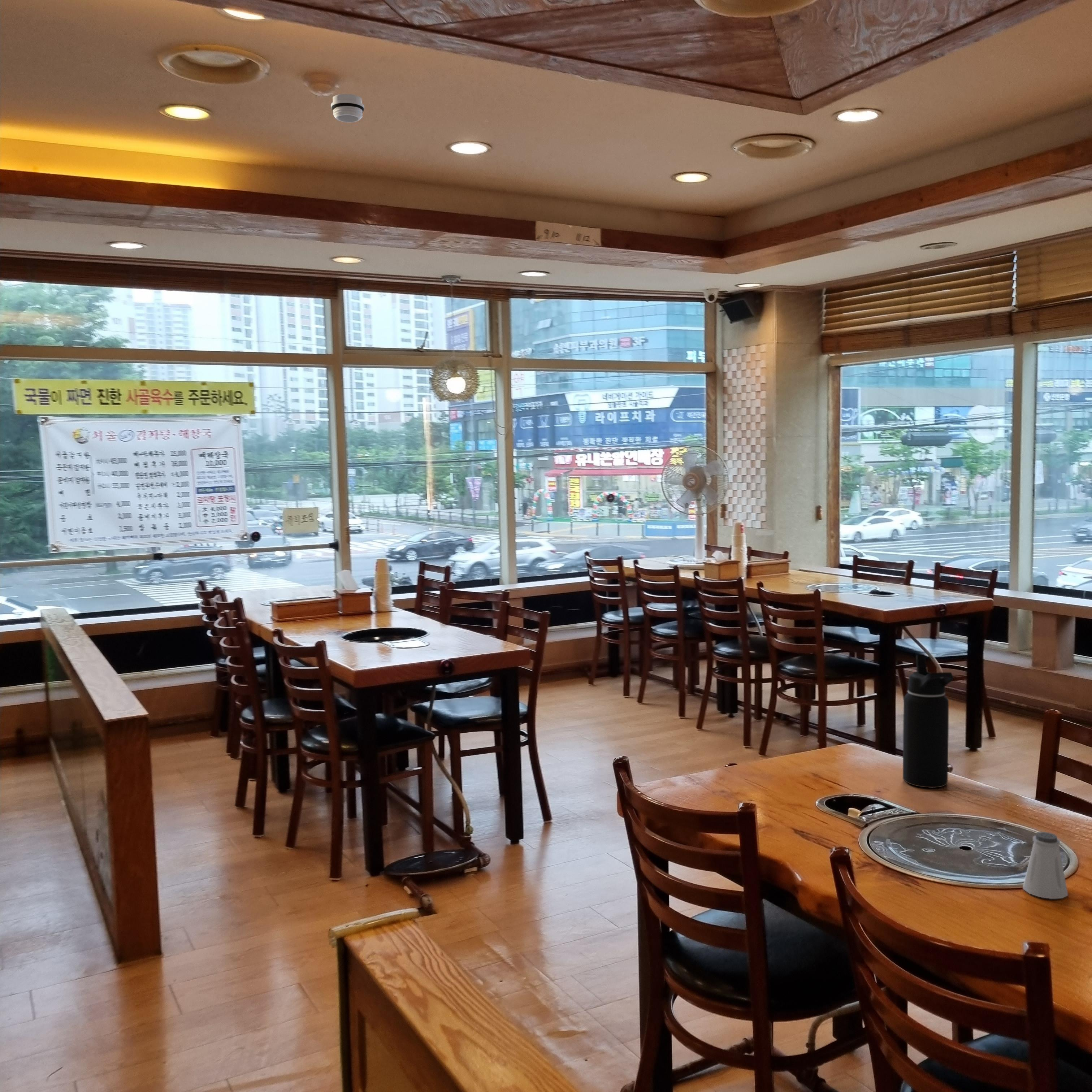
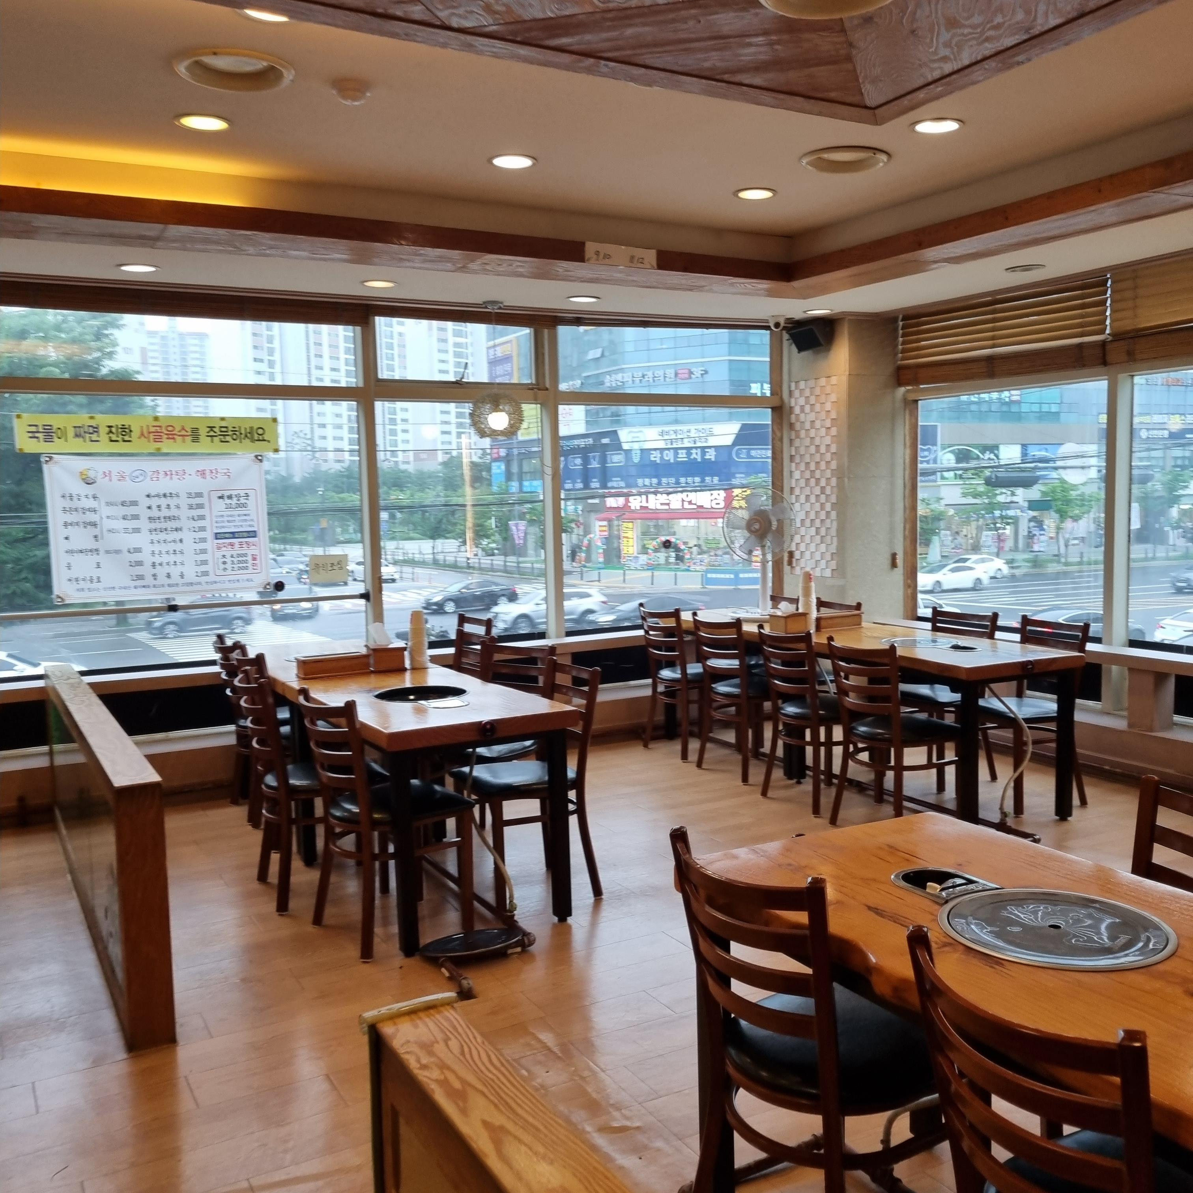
- saltshaker [1023,832,1068,899]
- smoke detector [330,94,365,123]
- water bottle [902,654,954,788]
